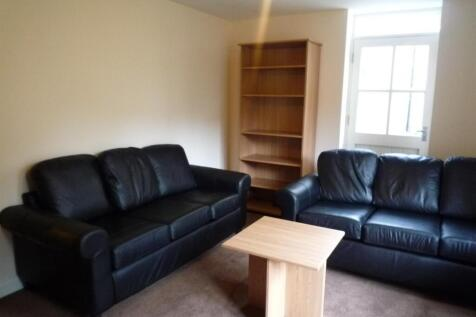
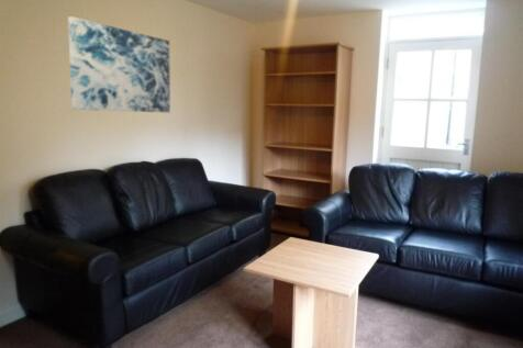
+ wall art [67,15,171,114]
